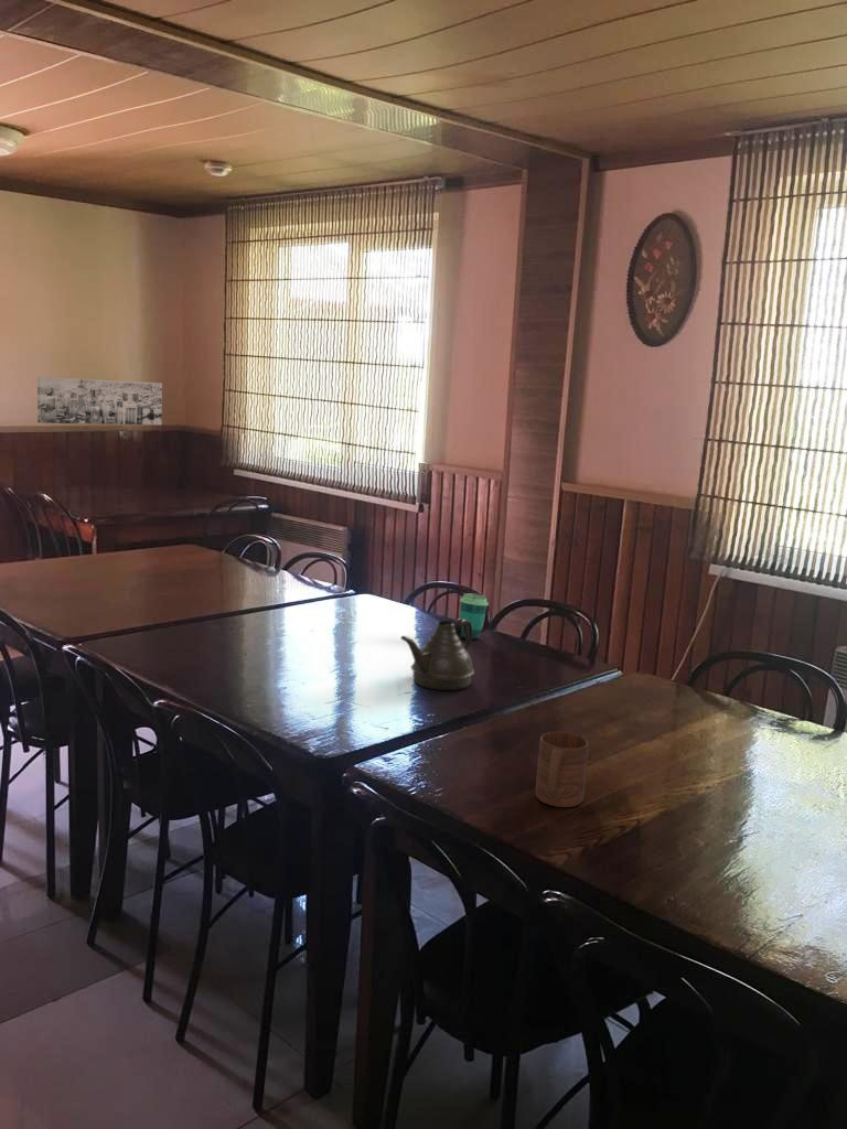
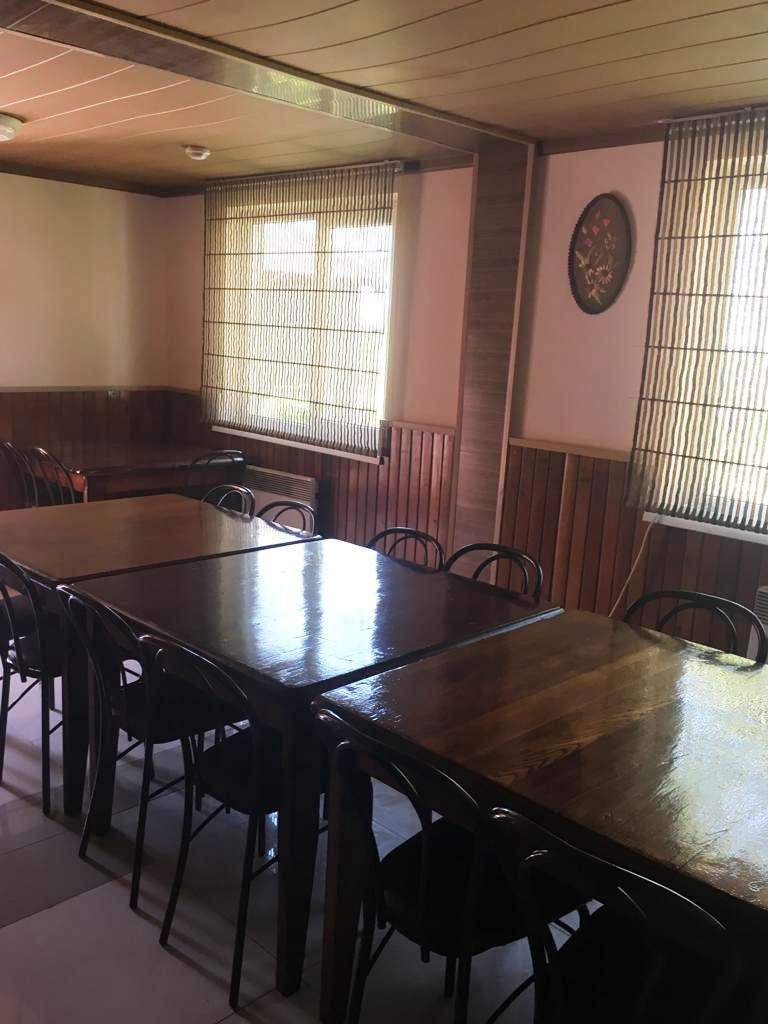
- cup [459,592,490,641]
- cup [535,731,590,808]
- teapot [400,617,475,691]
- wall art [36,376,163,426]
